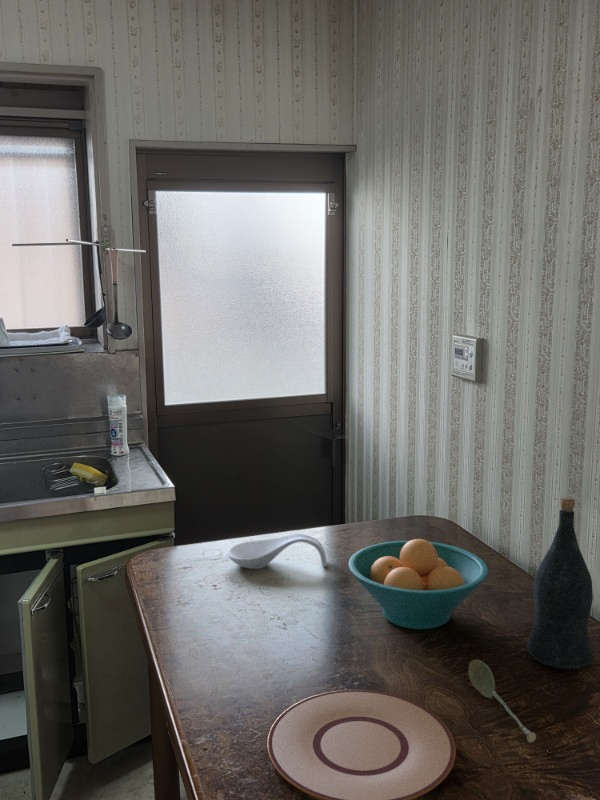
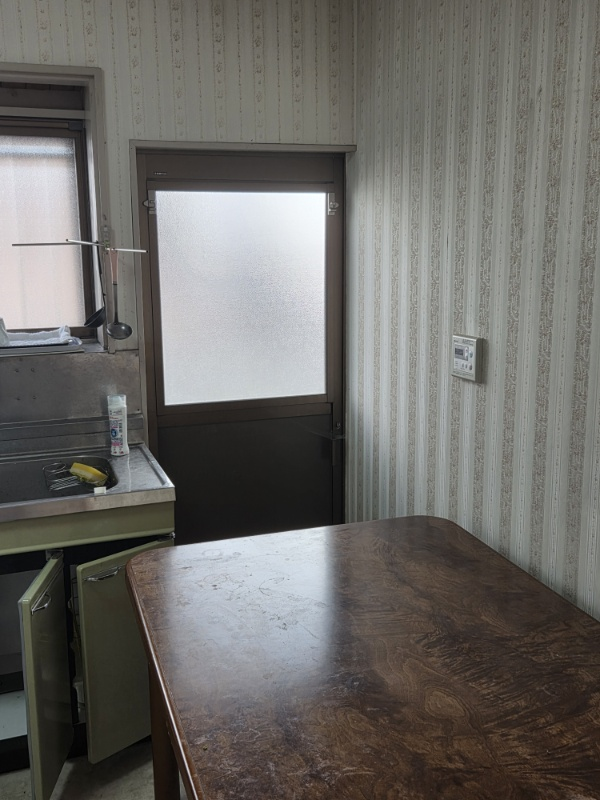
- wine bottle [526,497,594,671]
- plate [266,689,457,800]
- soupspoon [468,659,537,743]
- spoon rest [227,533,328,570]
- fruit bowl [347,538,489,630]
